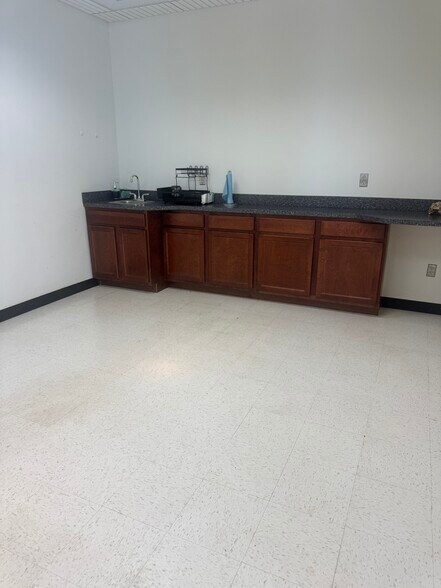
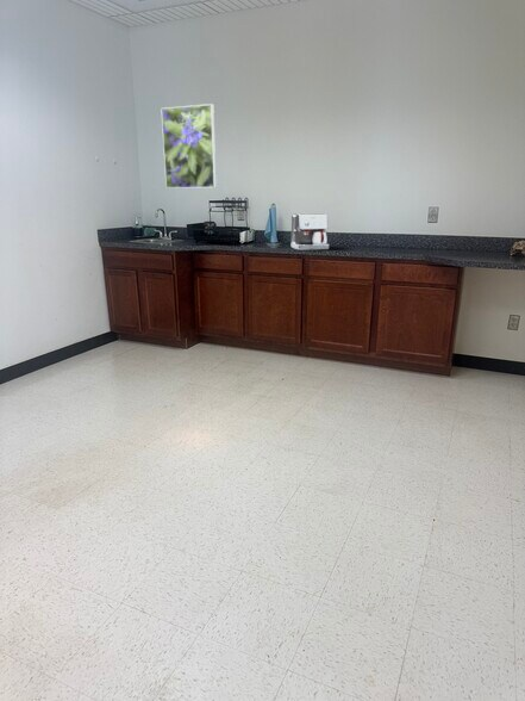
+ coffee maker [290,212,330,252]
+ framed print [160,103,217,190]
